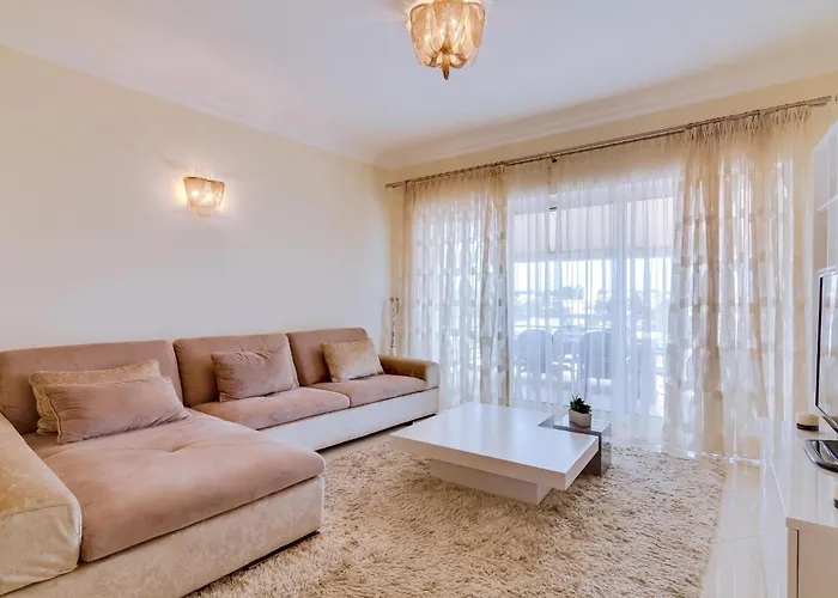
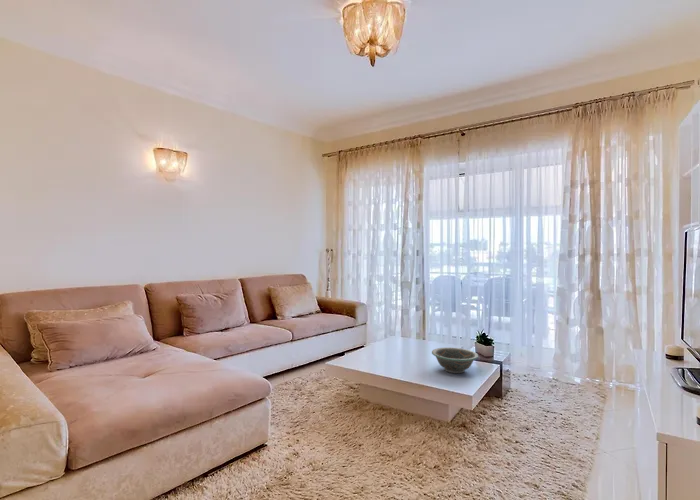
+ decorative bowl [431,347,479,374]
